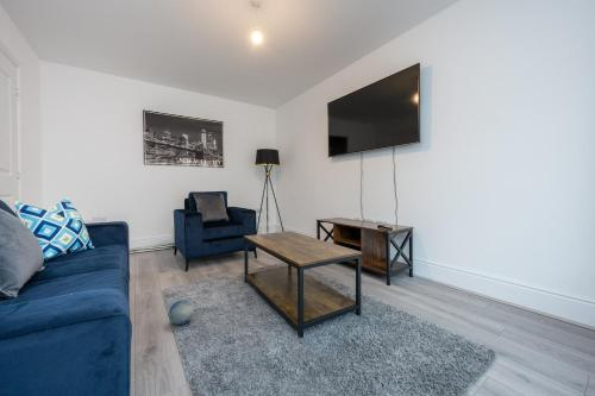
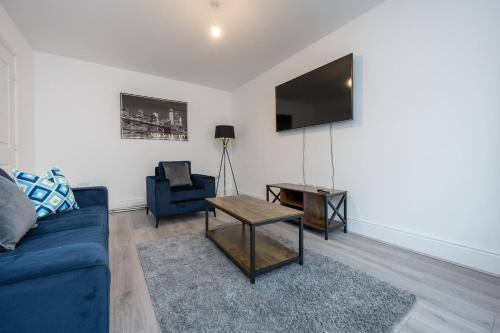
- decorative ball [168,298,194,326]
